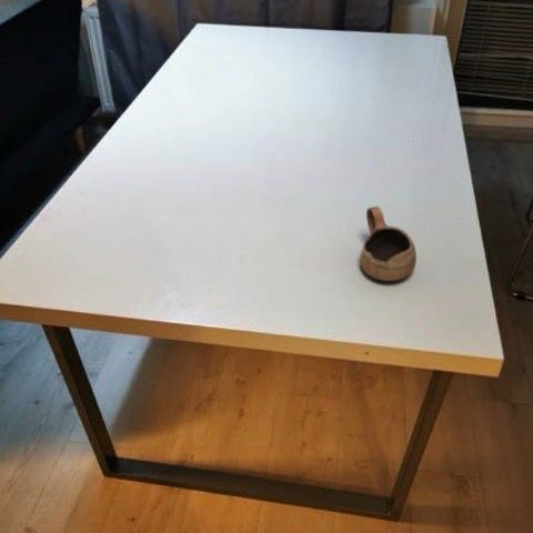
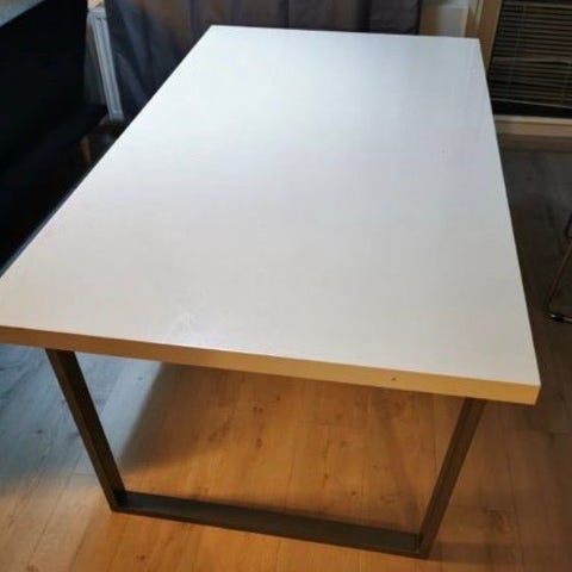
- cup [360,205,418,282]
